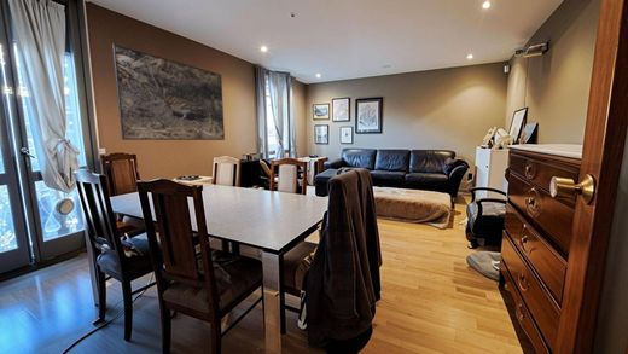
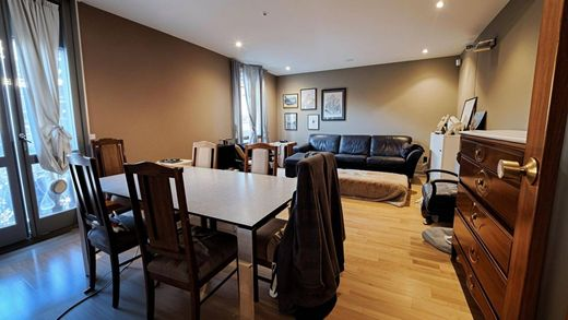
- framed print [111,43,226,141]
